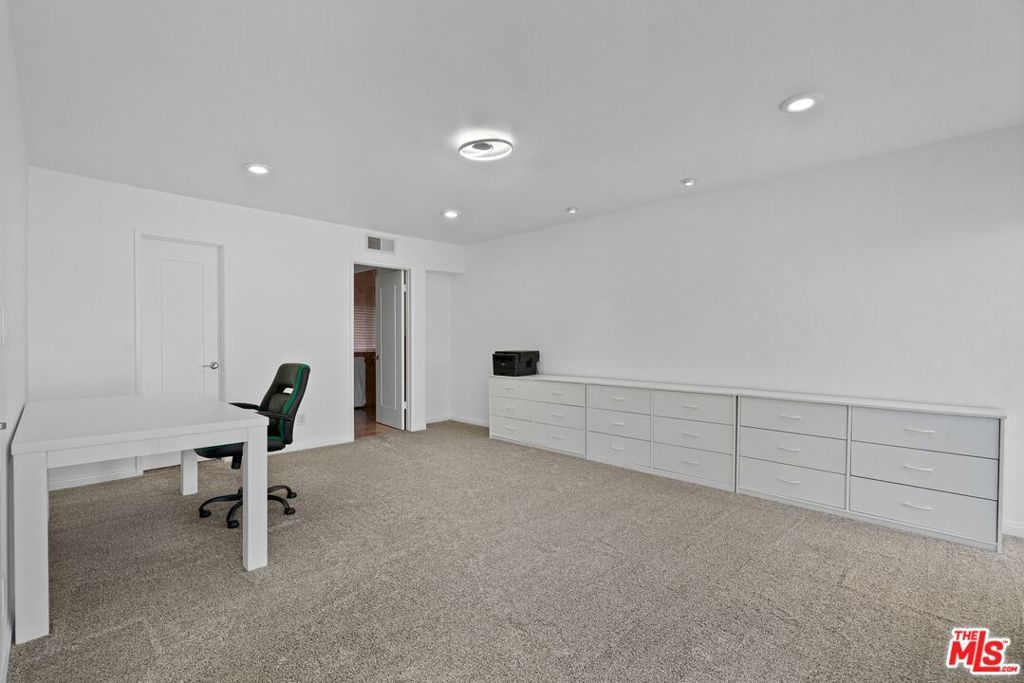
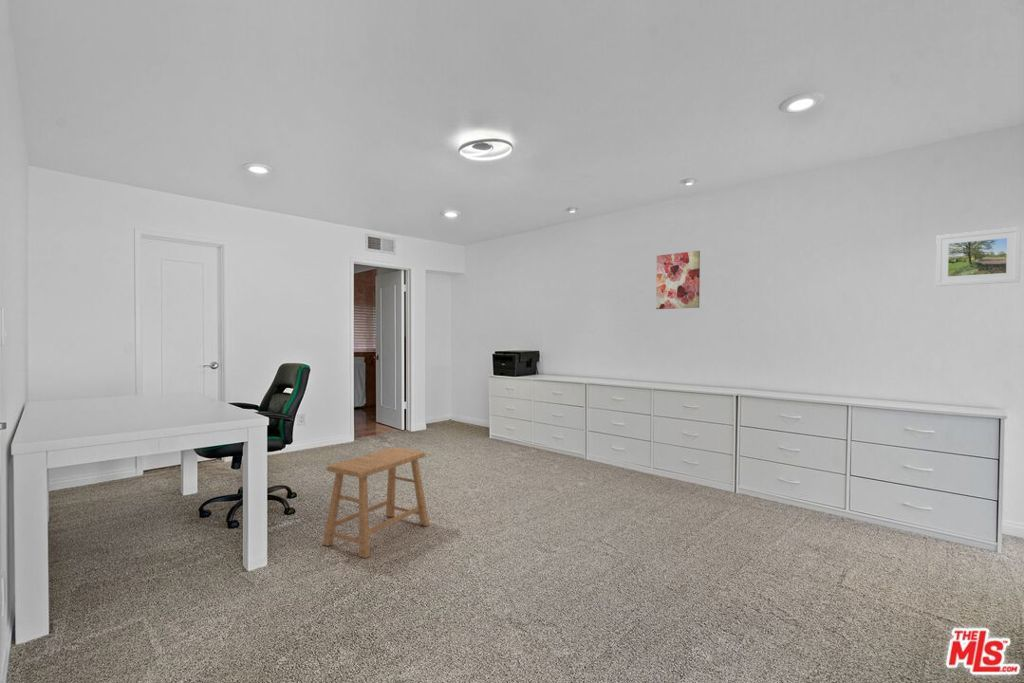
+ stool [322,446,430,559]
+ wall art [655,250,701,310]
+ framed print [935,226,1022,287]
